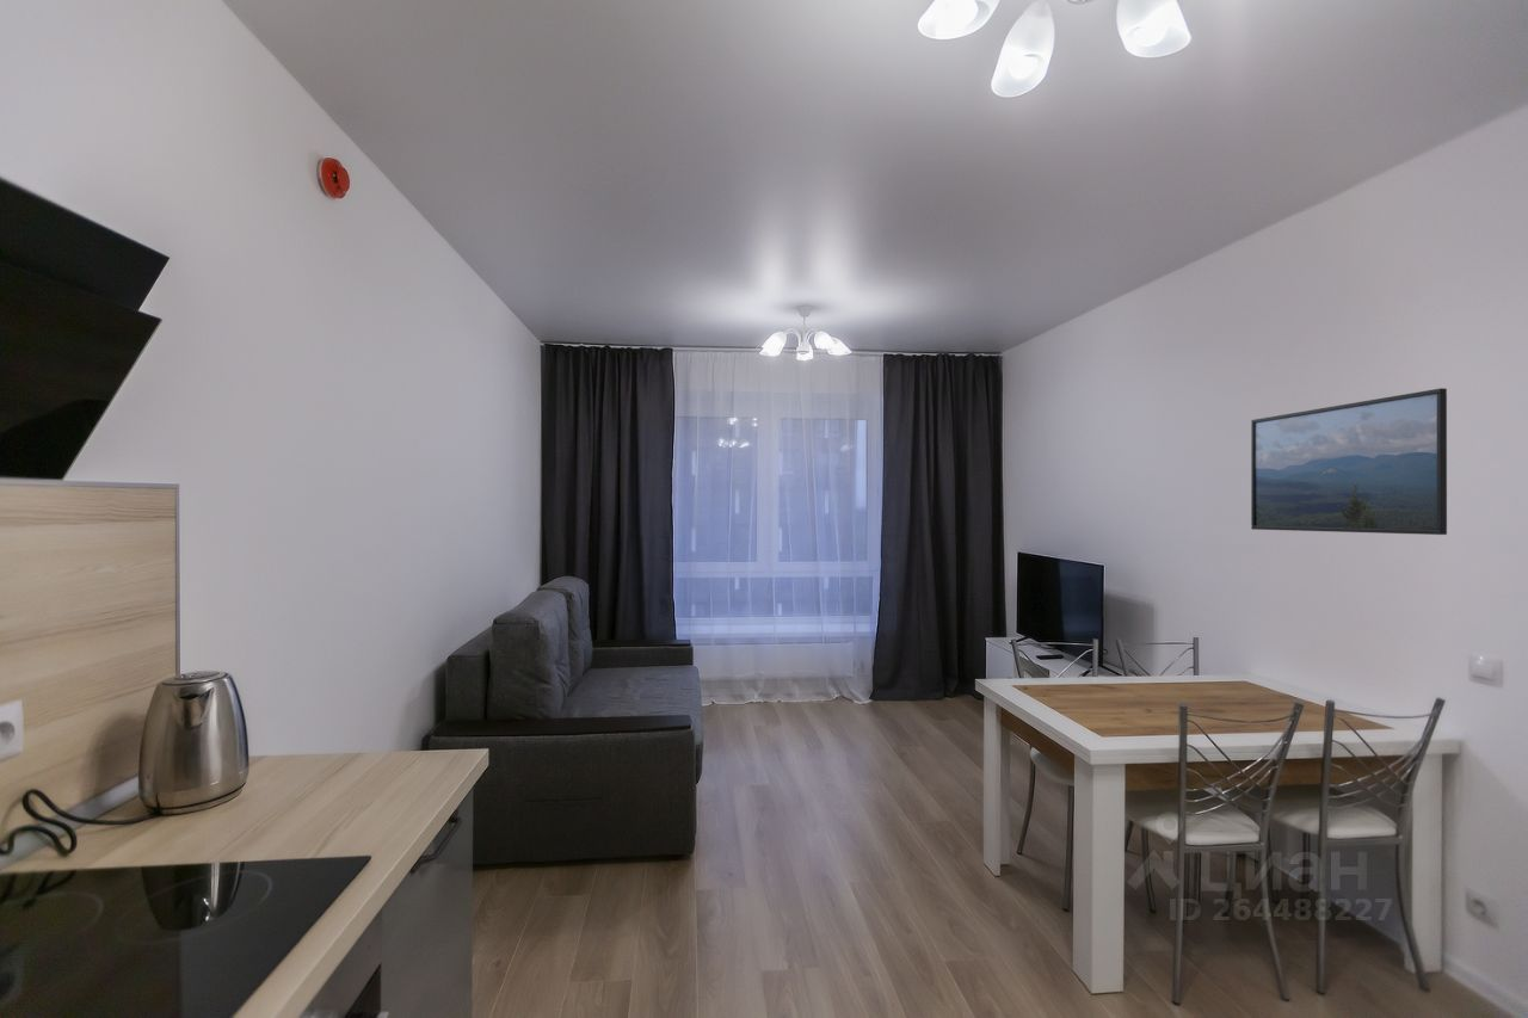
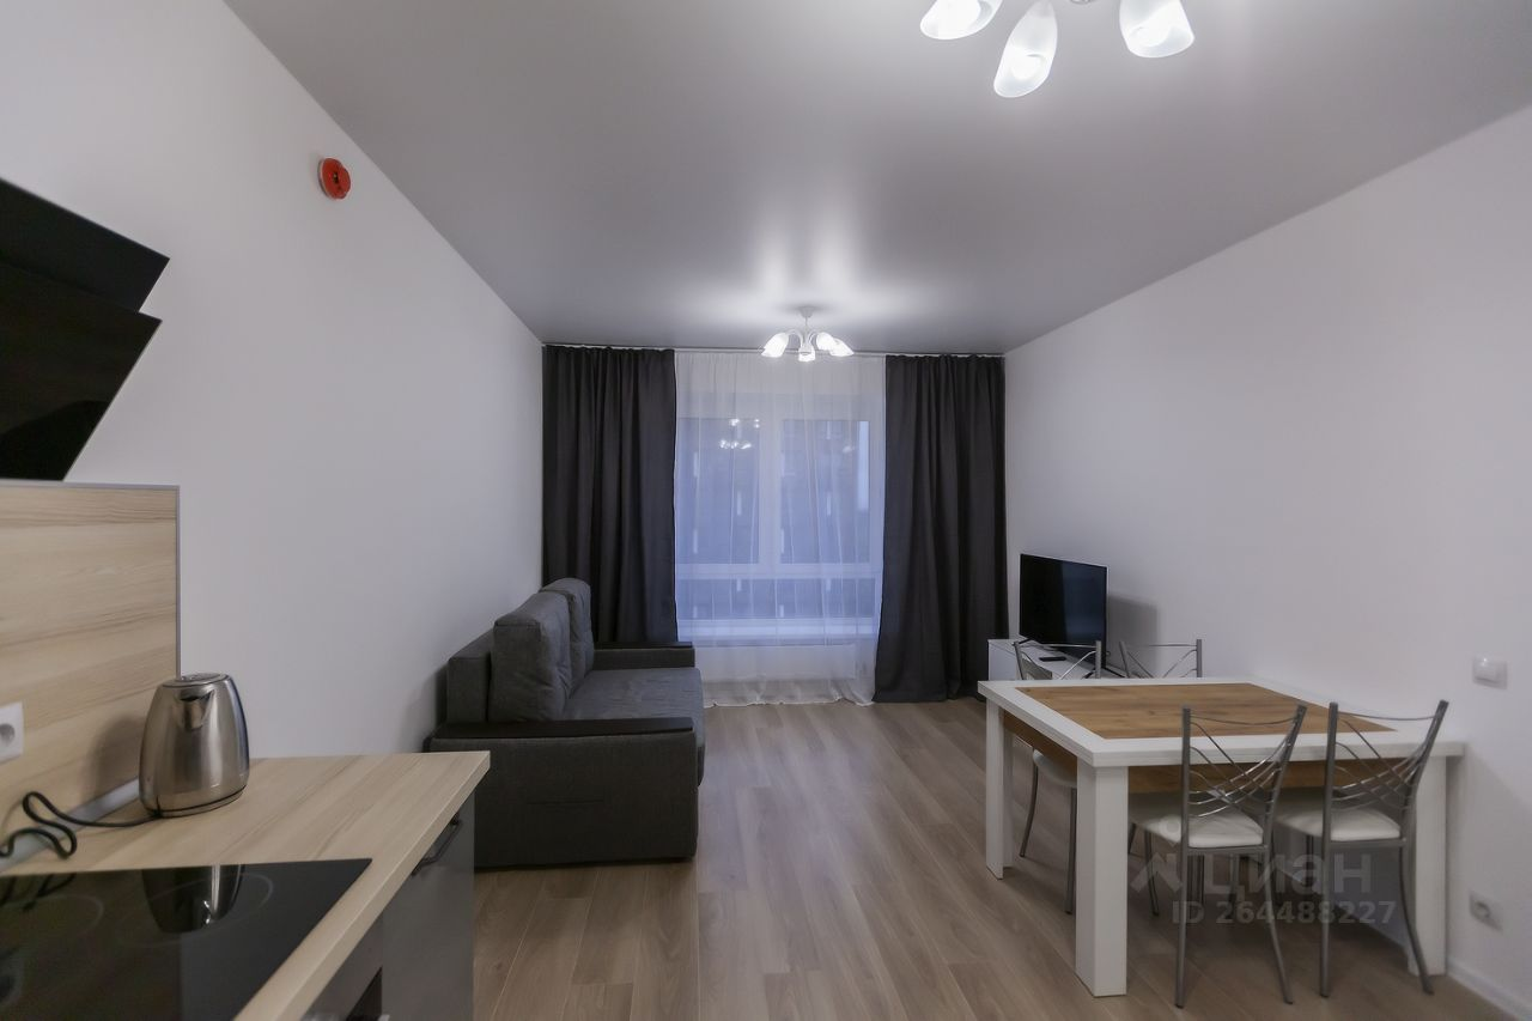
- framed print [1250,387,1448,536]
